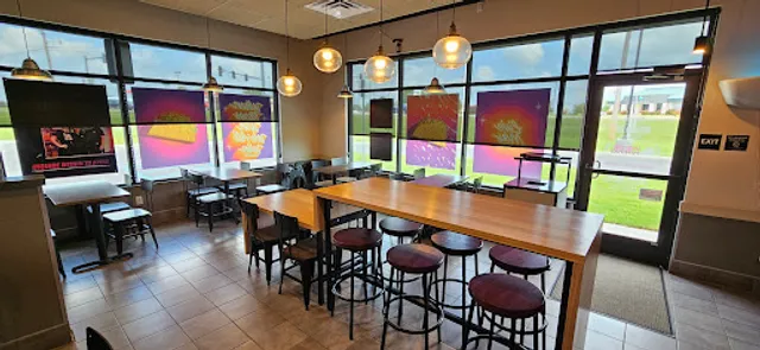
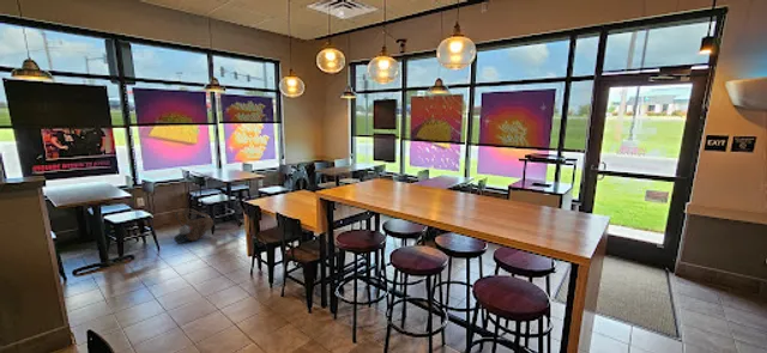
+ backpack [173,208,215,244]
